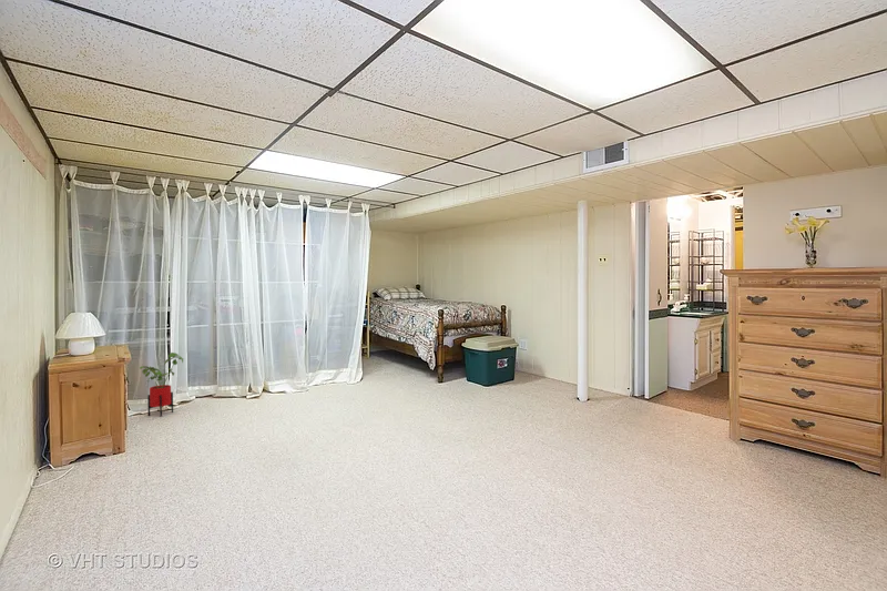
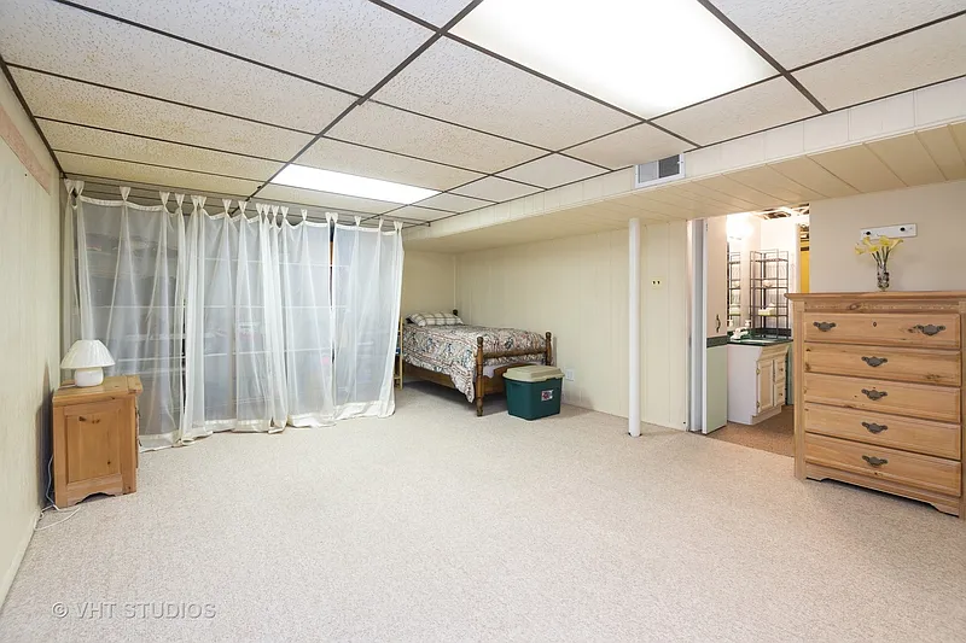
- house plant [139,351,185,417]
